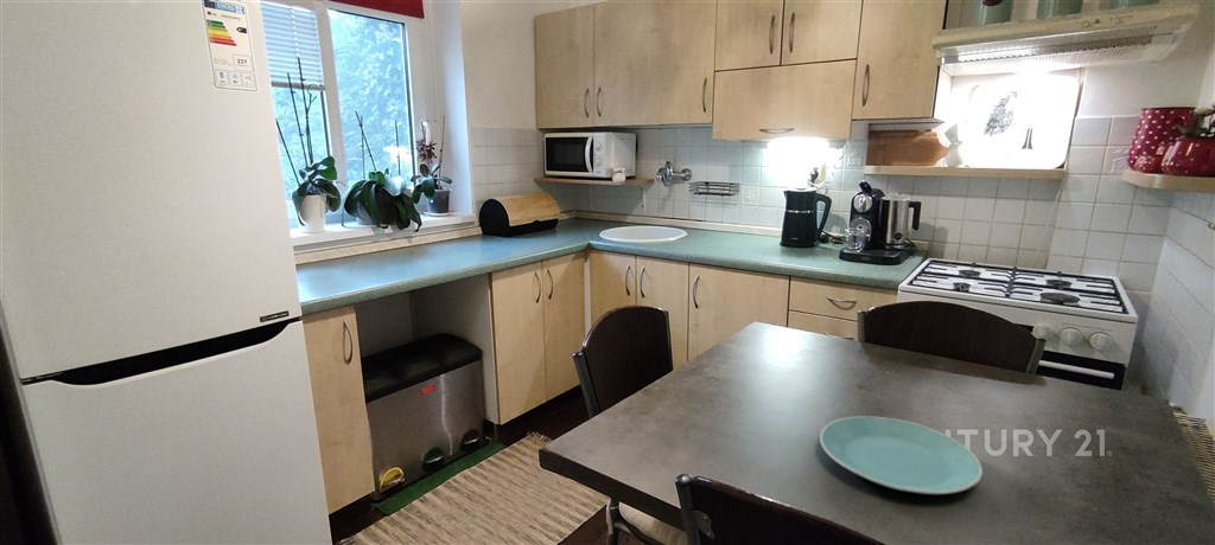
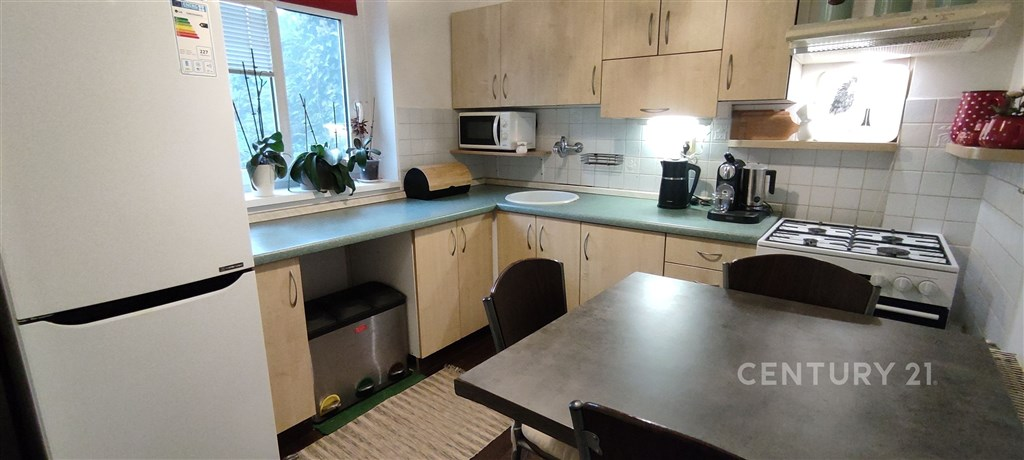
- plate [819,415,984,495]
